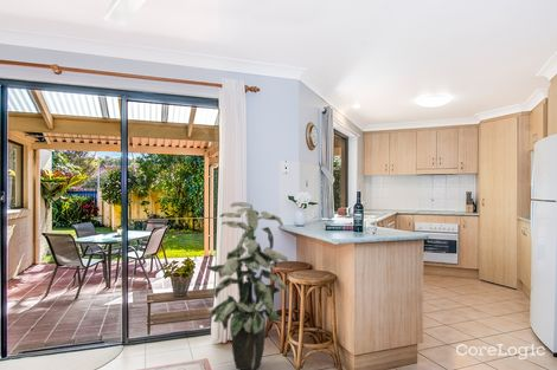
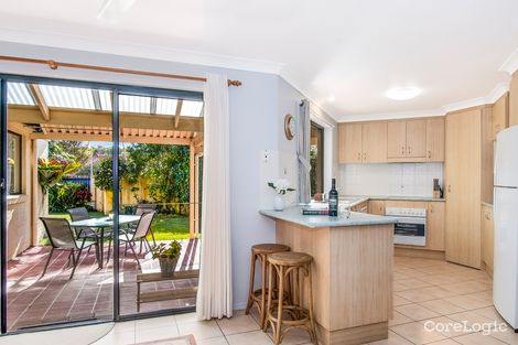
- indoor plant [205,201,289,370]
